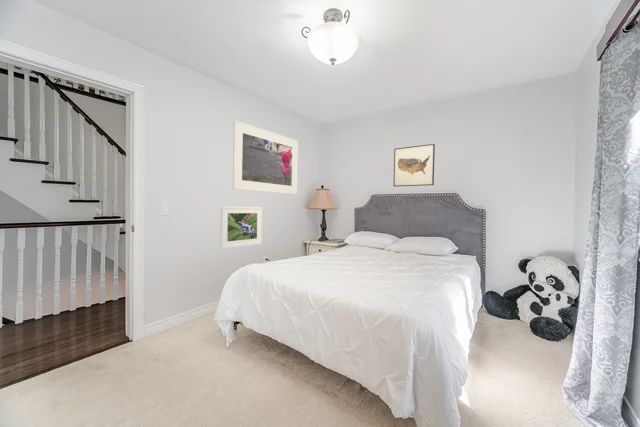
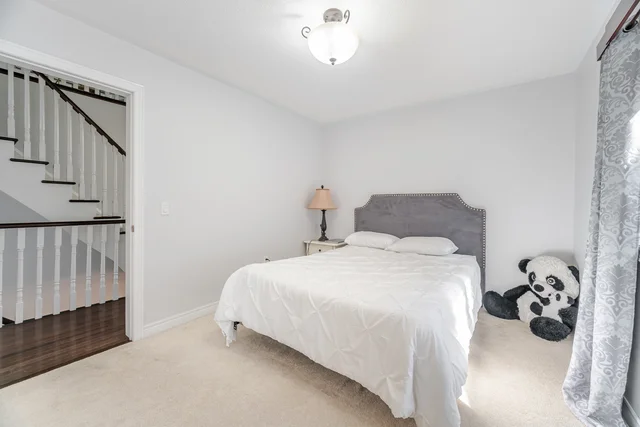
- wall art [393,143,436,187]
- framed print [219,205,263,250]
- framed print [232,120,299,195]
